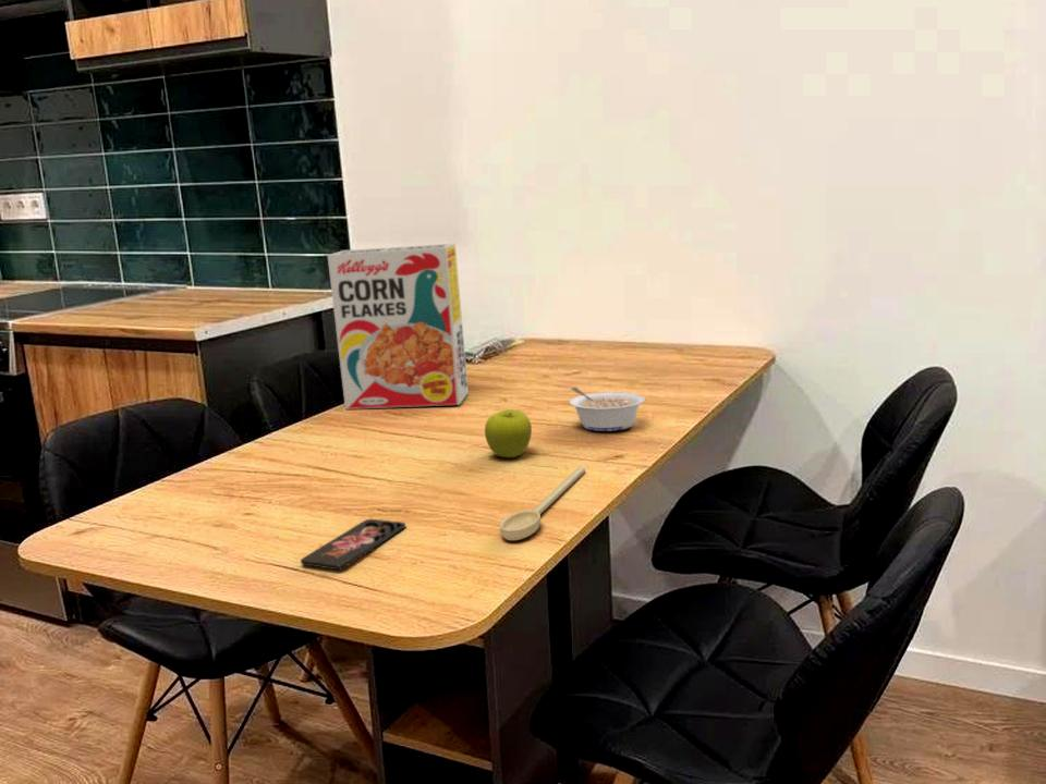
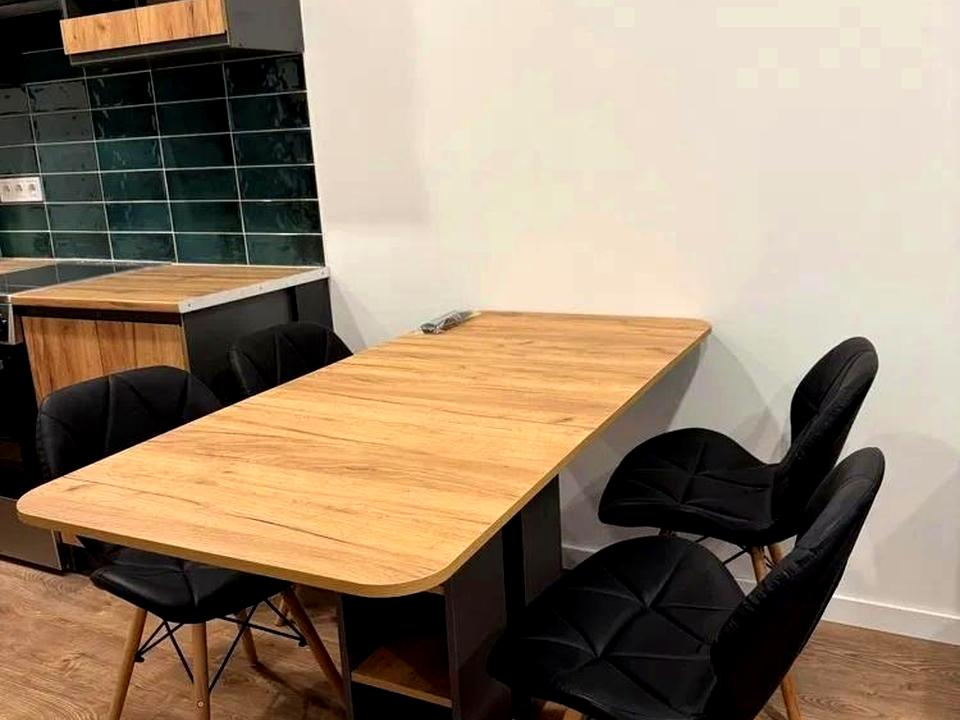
- cereal box [327,242,470,411]
- fruit [484,408,533,458]
- spoon [499,465,586,541]
- legume [569,387,646,432]
- smartphone [300,518,406,571]
